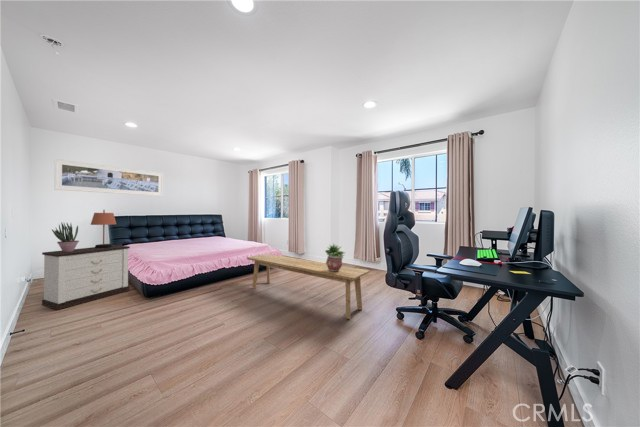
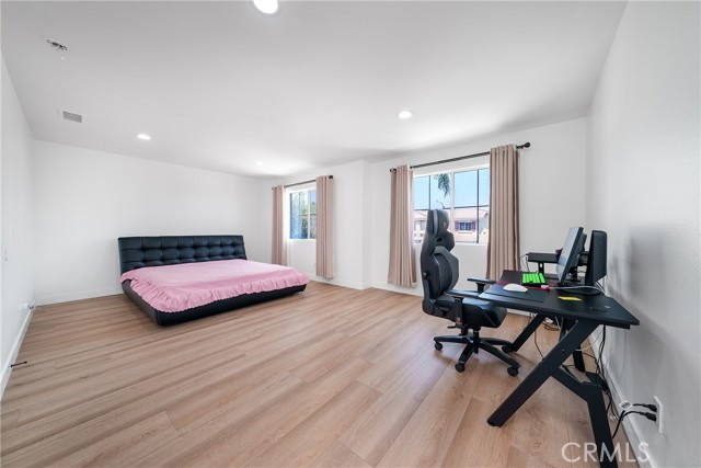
- nightstand [41,244,131,311]
- potted plant [324,242,346,271]
- potted plant [51,221,80,252]
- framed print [53,158,164,197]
- bench [246,253,371,320]
- table lamp [90,209,117,248]
